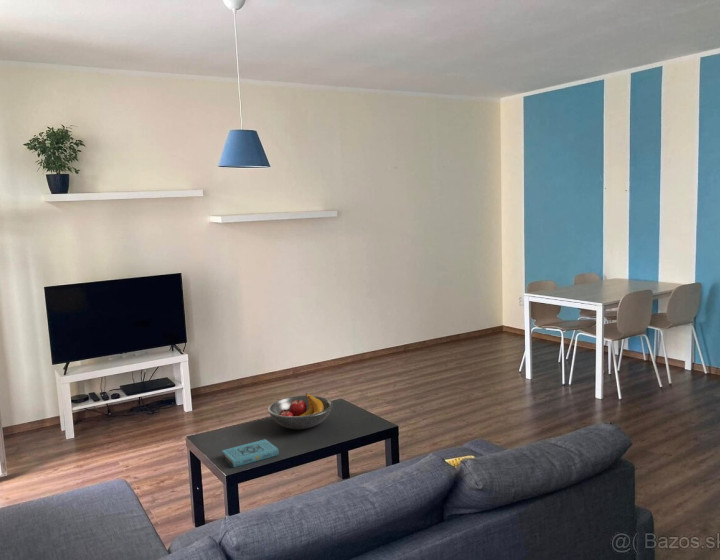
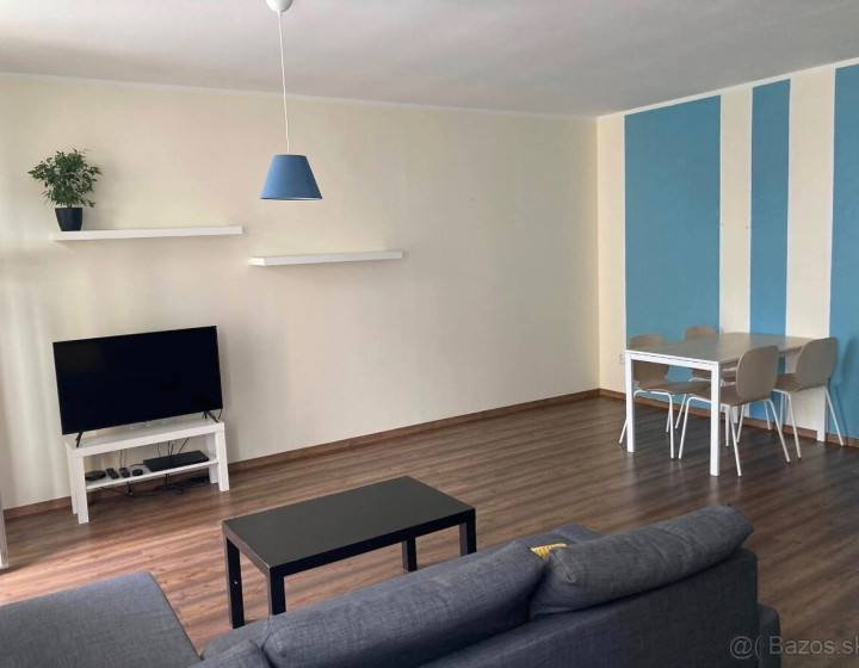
- book [221,438,280,468]
- fruit bowl [267,392,334,430]
